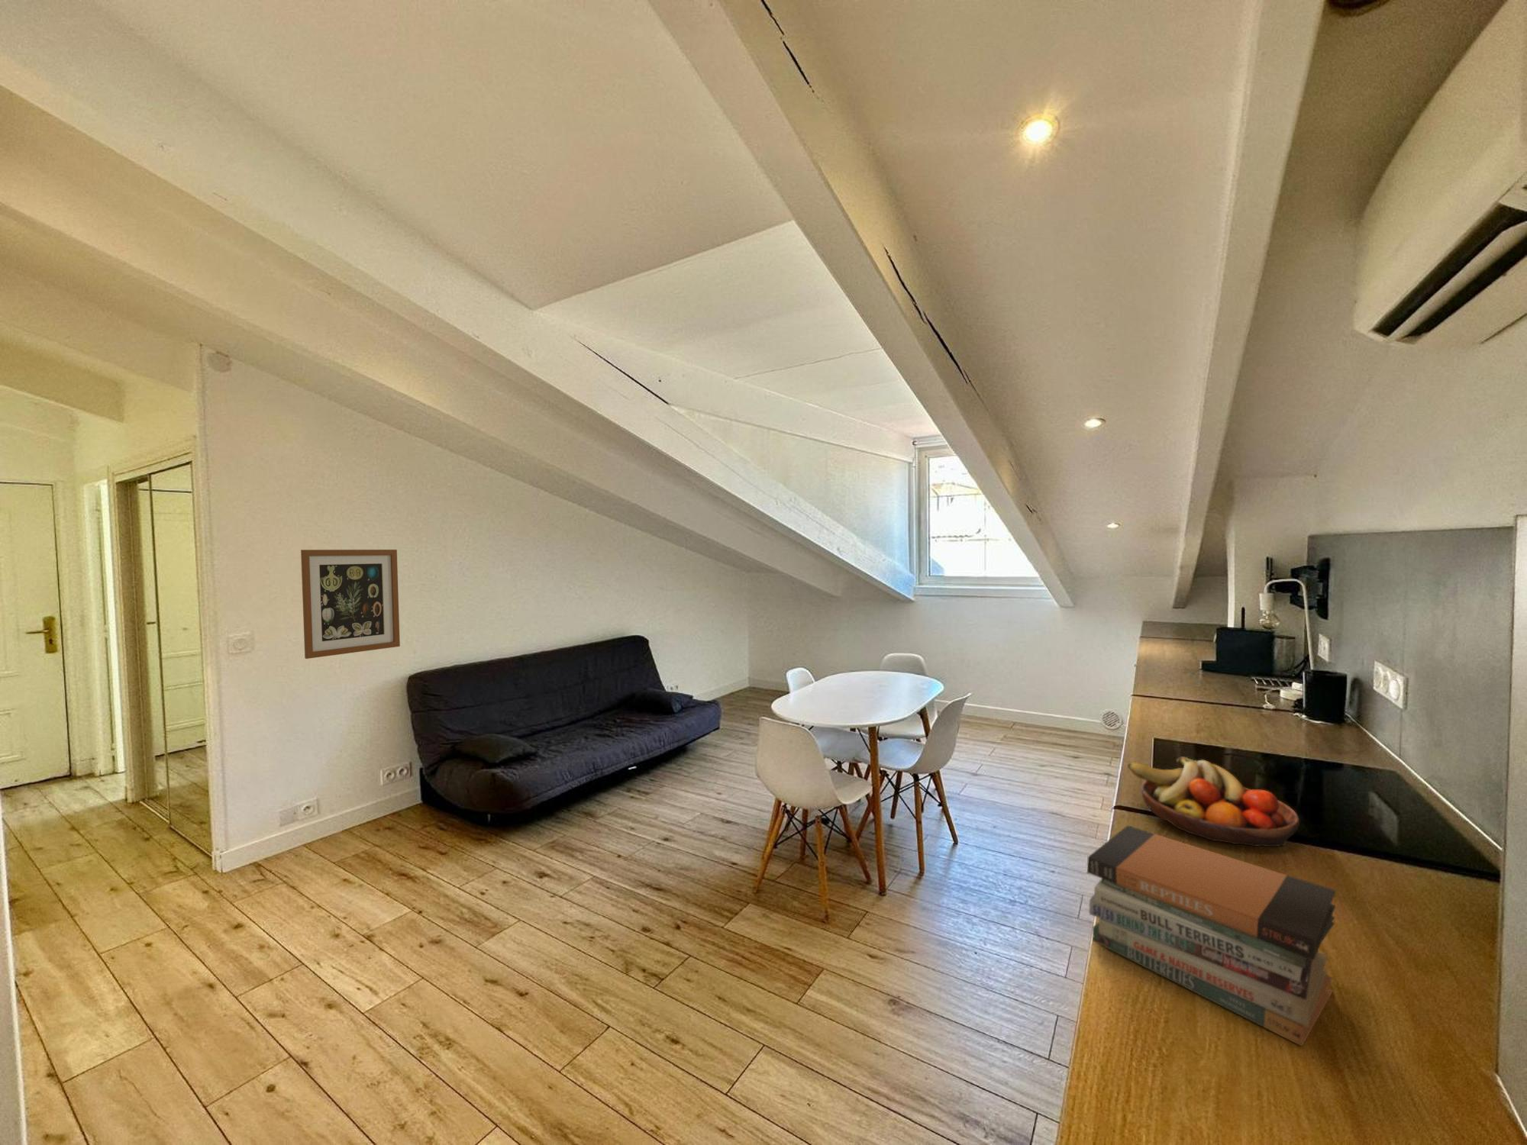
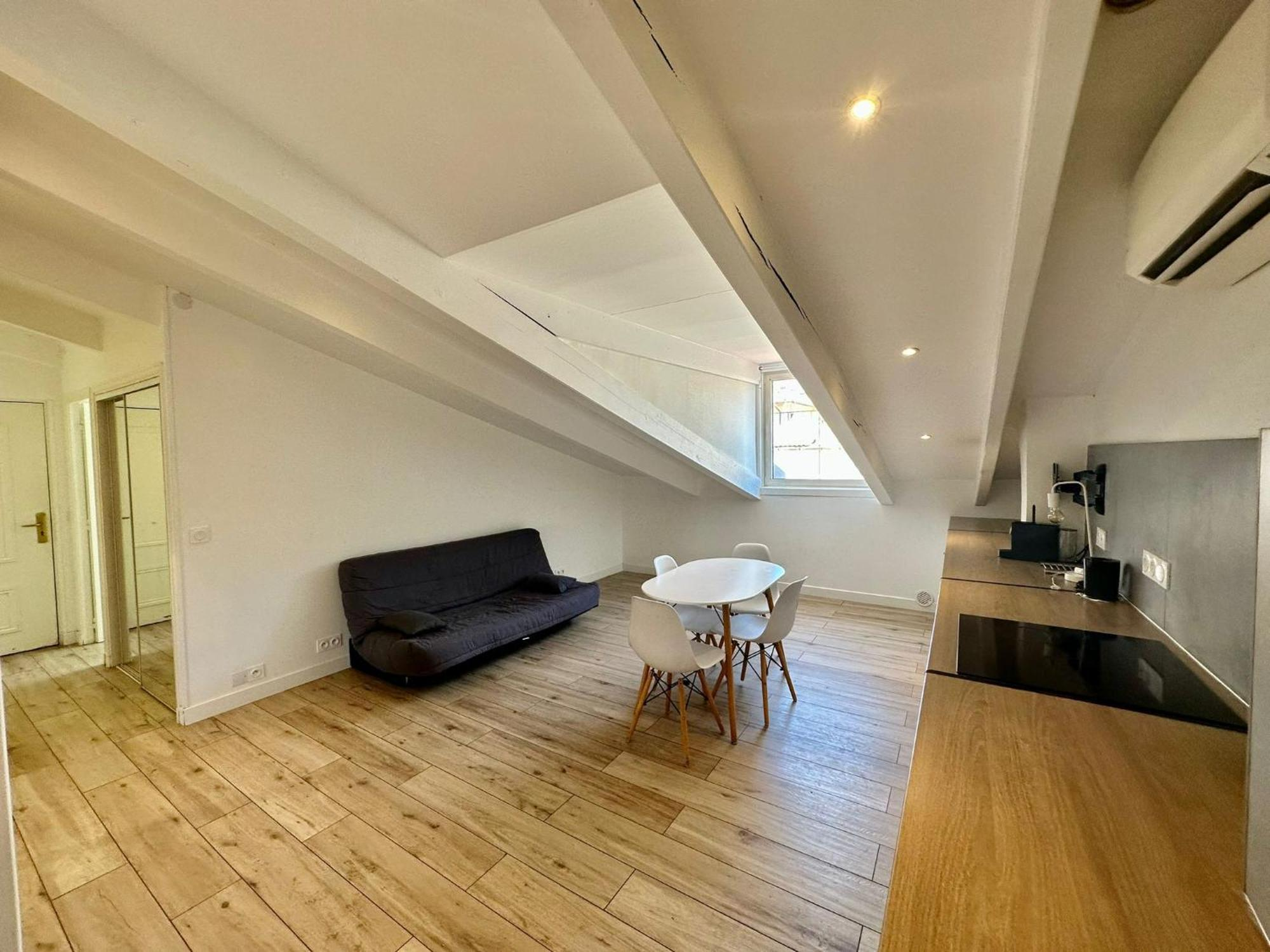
- fruit bowl [1127,755,1301,847]
- book stack [1087,824,1336,1048]
- wall art [301,548,400,659]
